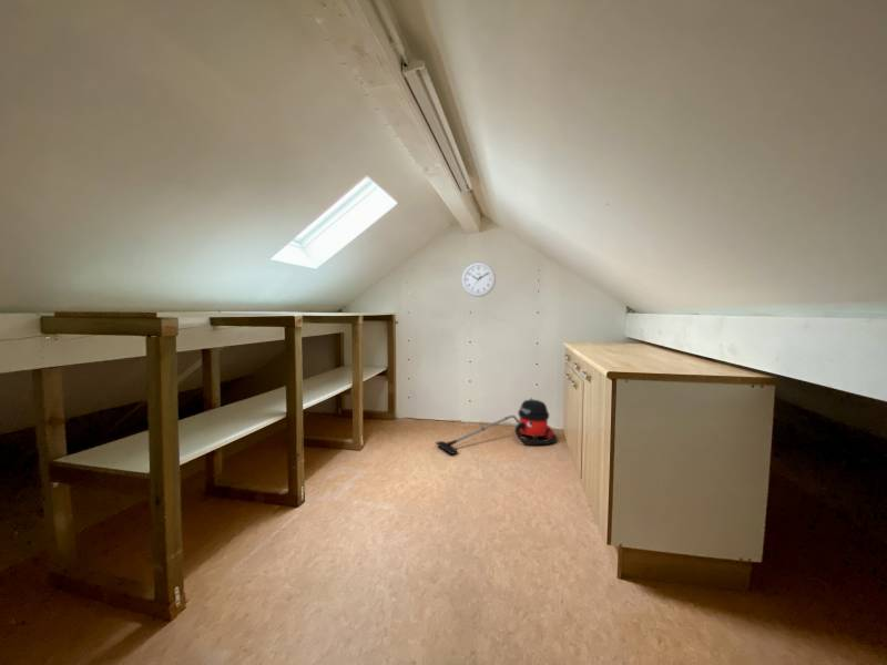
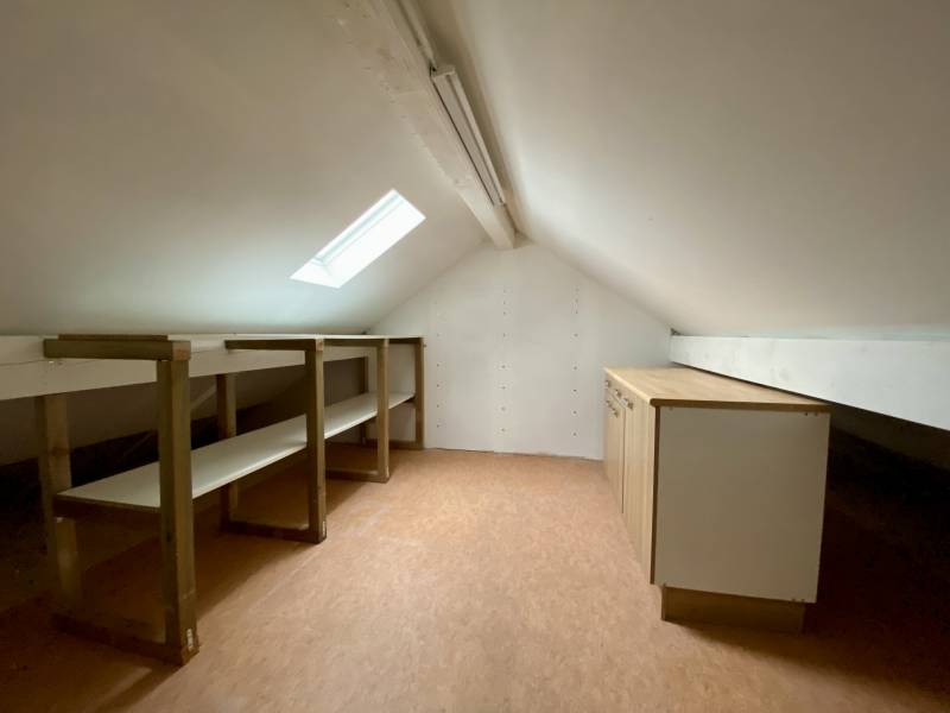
- vacuum cleaner [435,397,559,456]
- wall clock [460,262,497,298]
